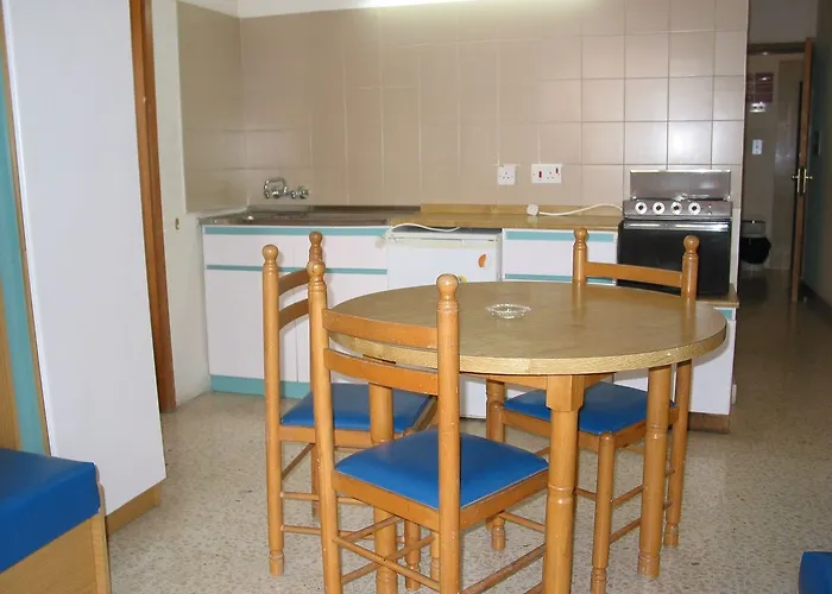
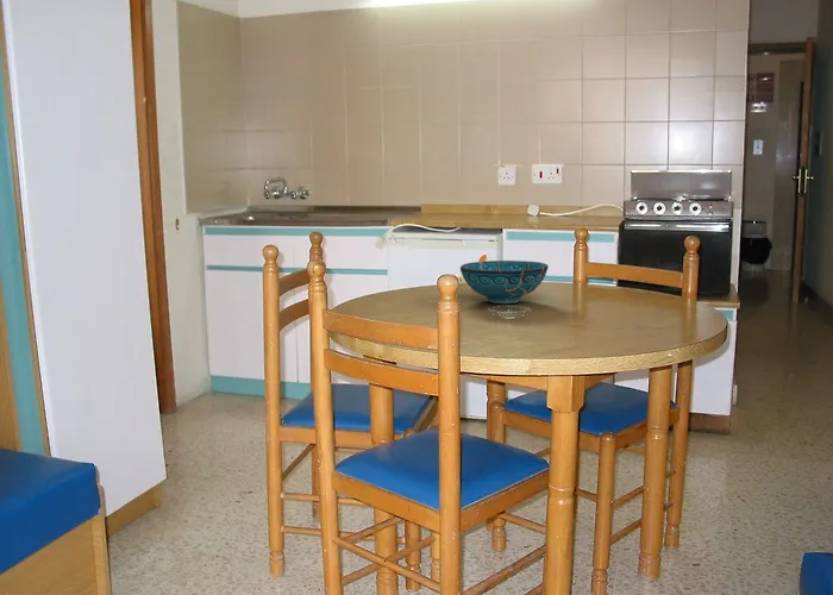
+ decorative bowl [459,259,550,305]
